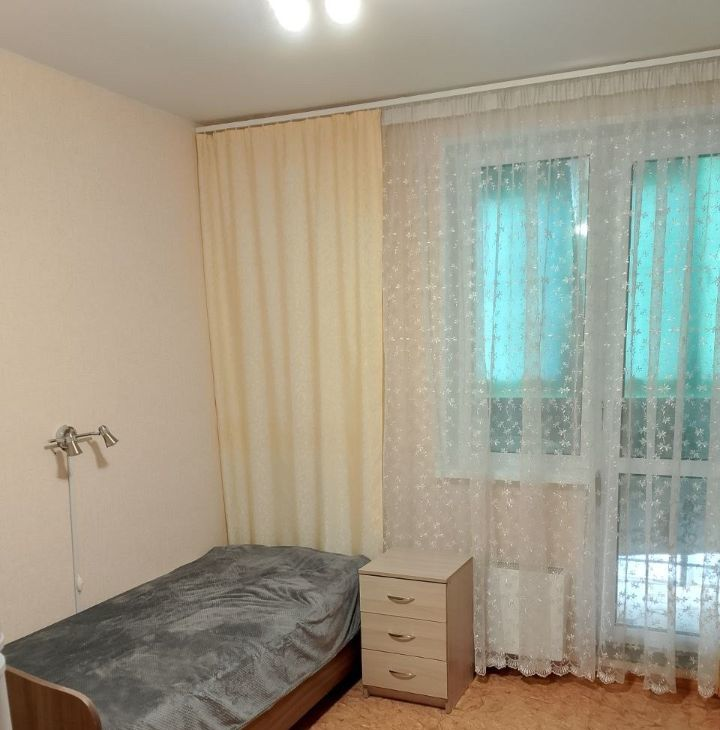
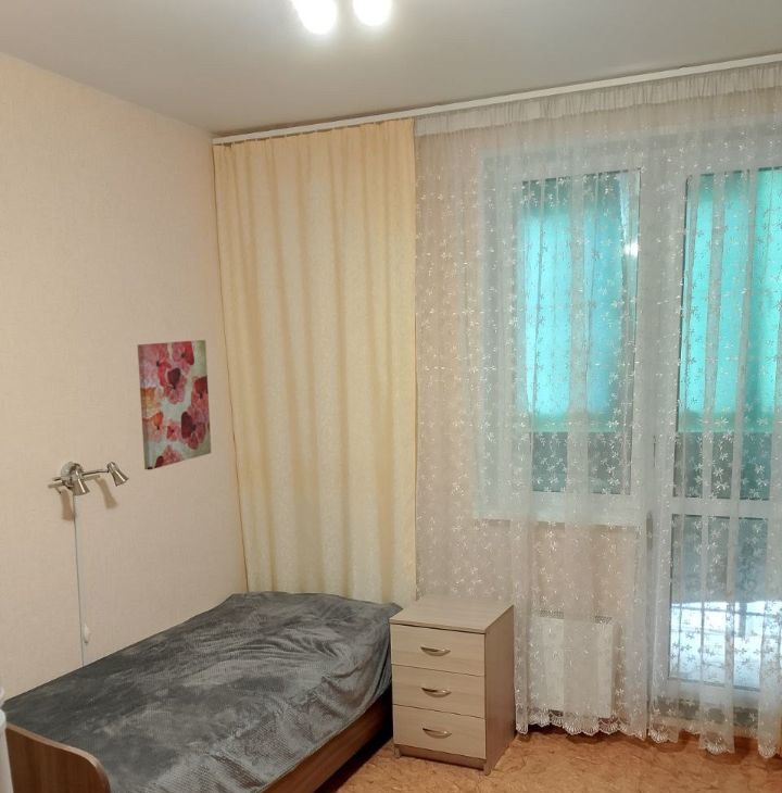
+ wall art [137,339,212,471]
